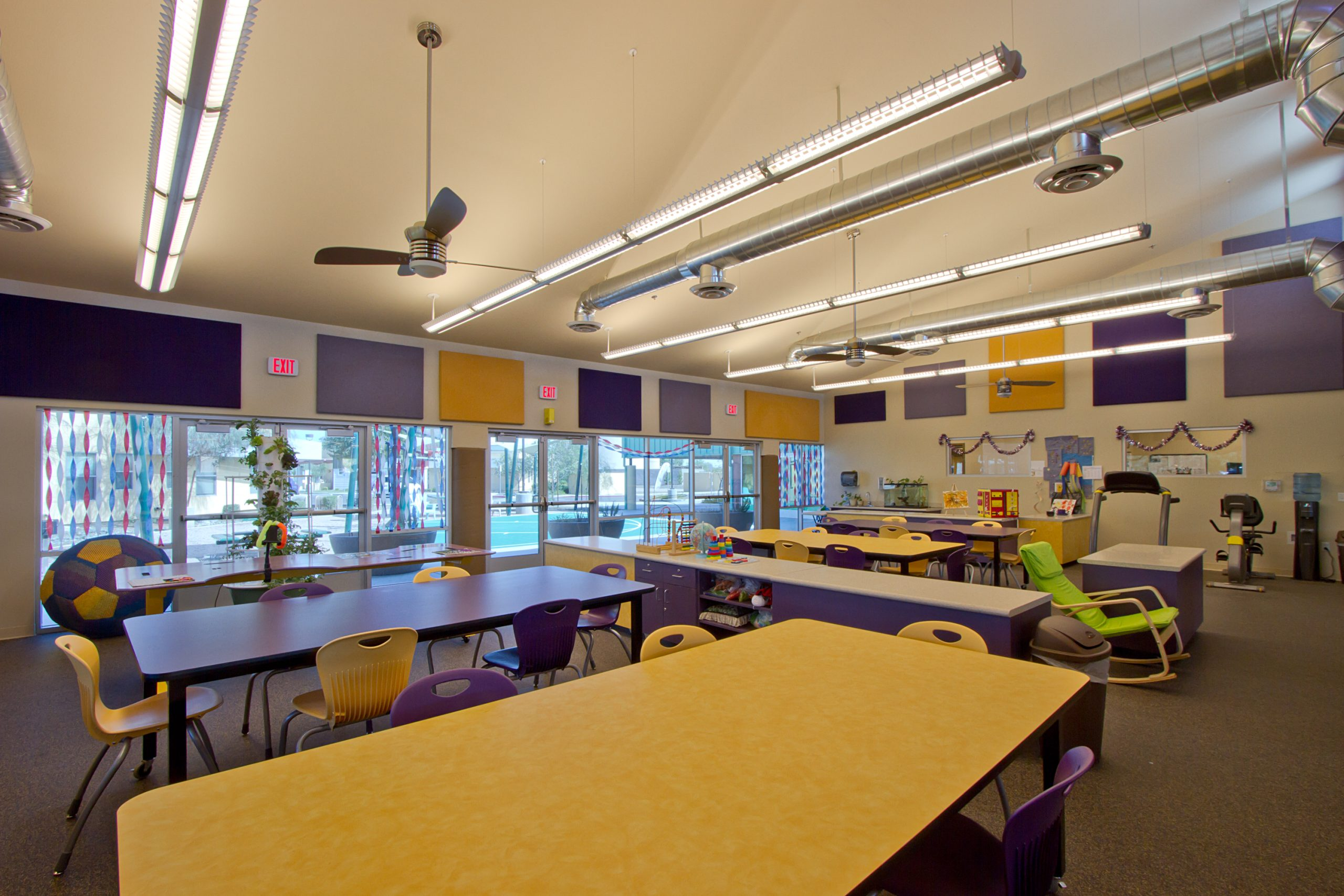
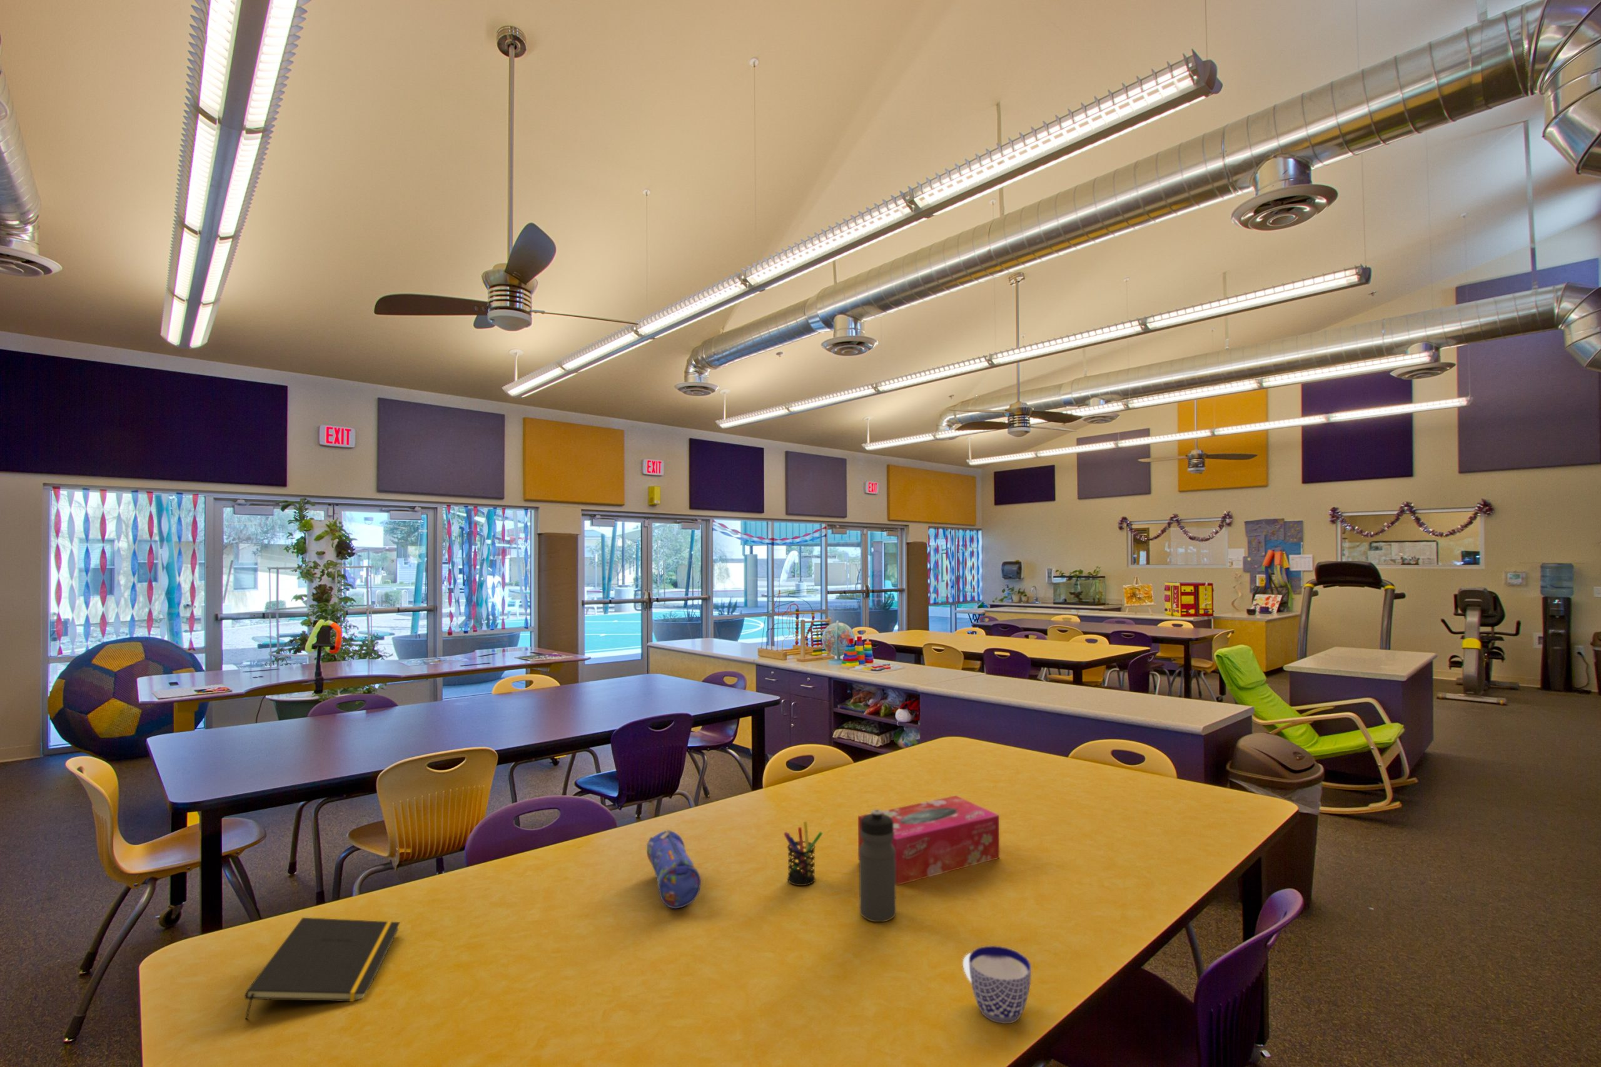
+ cup [963,946,1032,1024]
+ water bottle [859,809,897,923]
+ notepad [244,917,401,1021]
+ tissue box [858,795,999,886]
+ pen holder [783,820,823,886]
+ pencil case [646,829,702,910]
